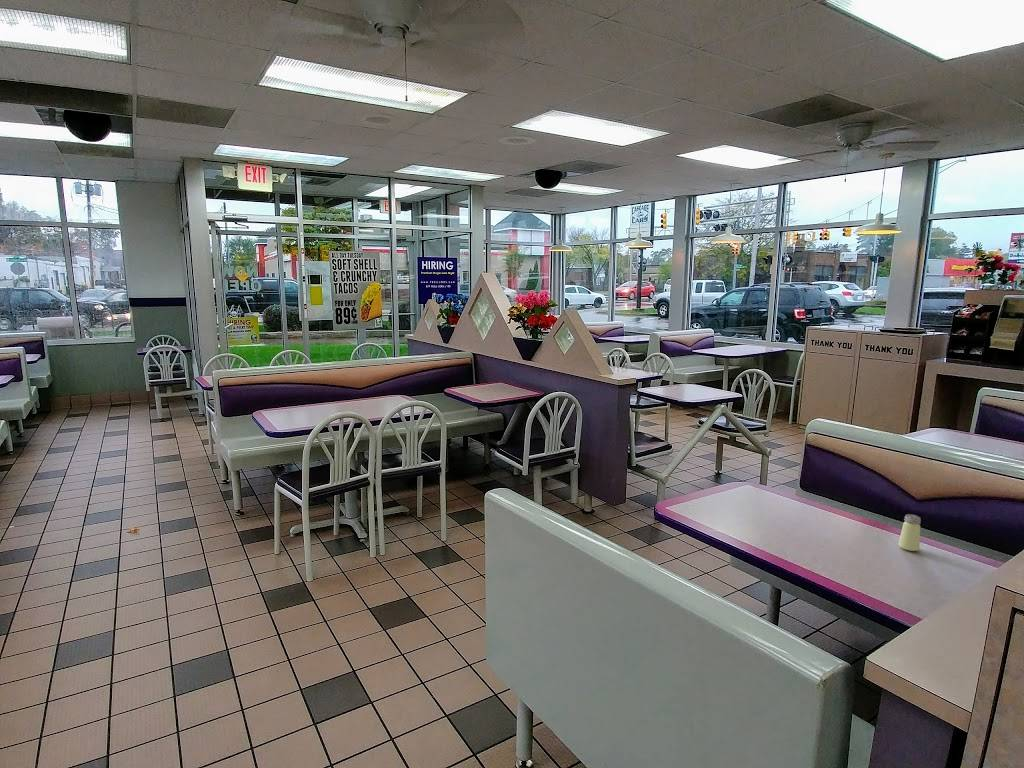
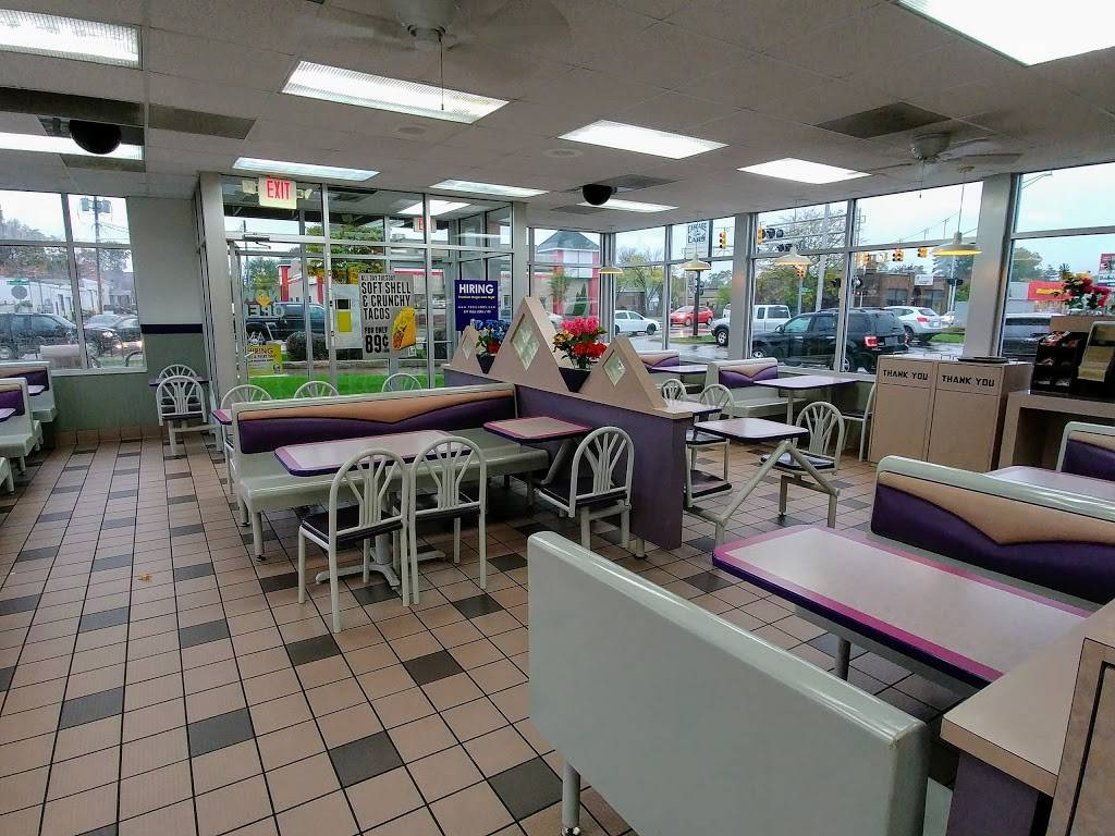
- saltshaker [898,513,922,552]
